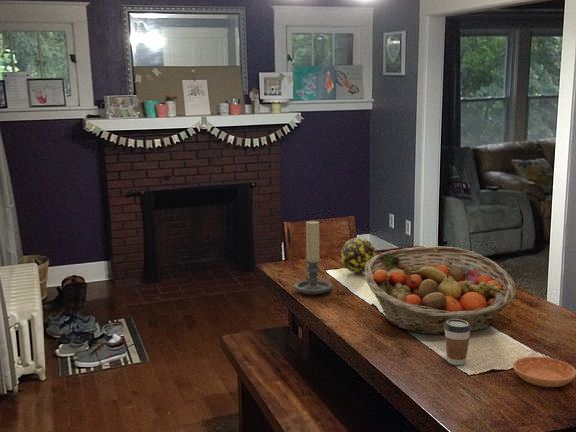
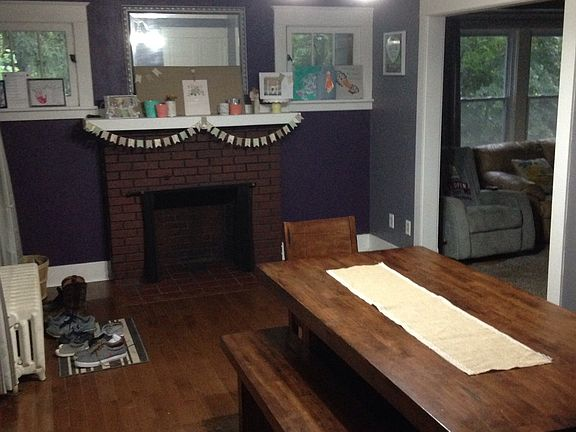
- coffee cup [444,319,471,366]
- candle holder [293,219,334,296]
- fruit basket [364,245,517,335]
- decorative ball [340,237,377,274]
- saucer [512,356,576,388]
